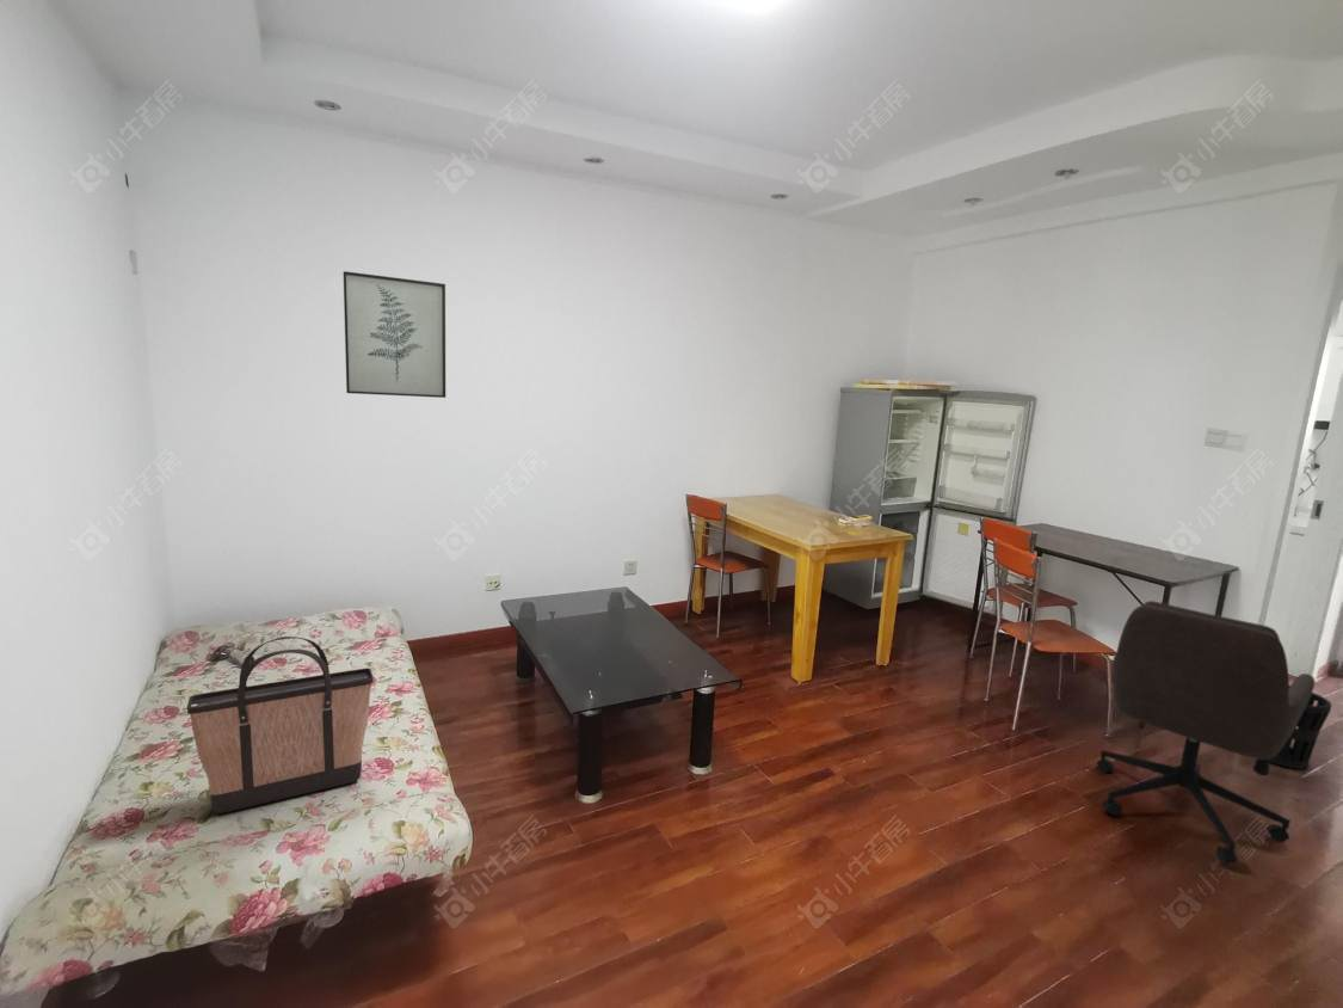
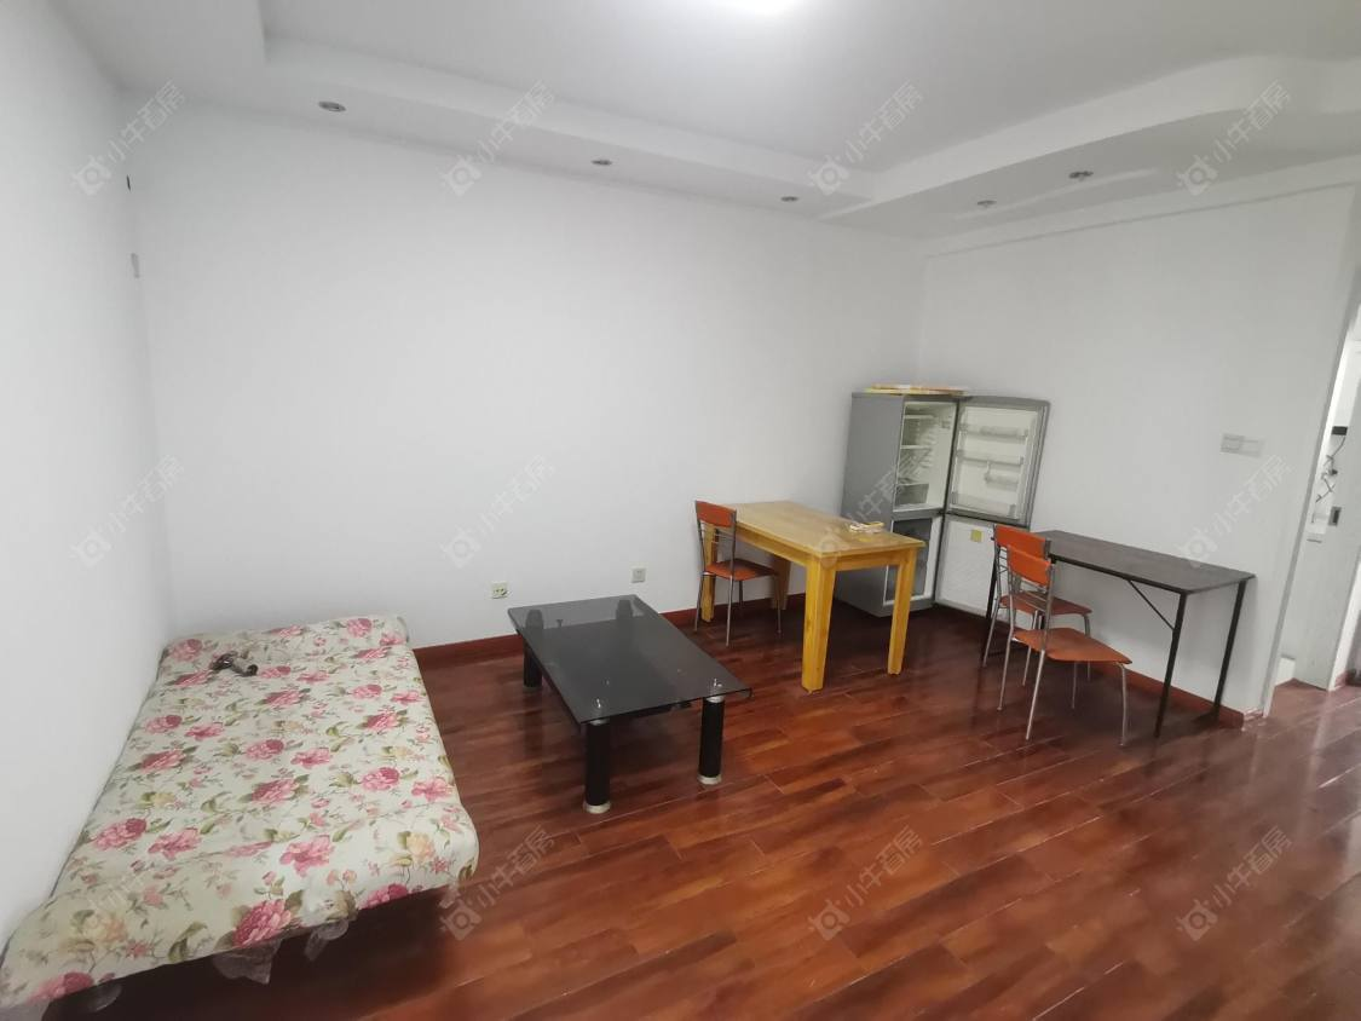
- wall art [343,270,446,399]
- wastebasket [1269,684,1332,770]
- office chair [1095,600,1316,866]
- shopping bag [186,635,375,815]
